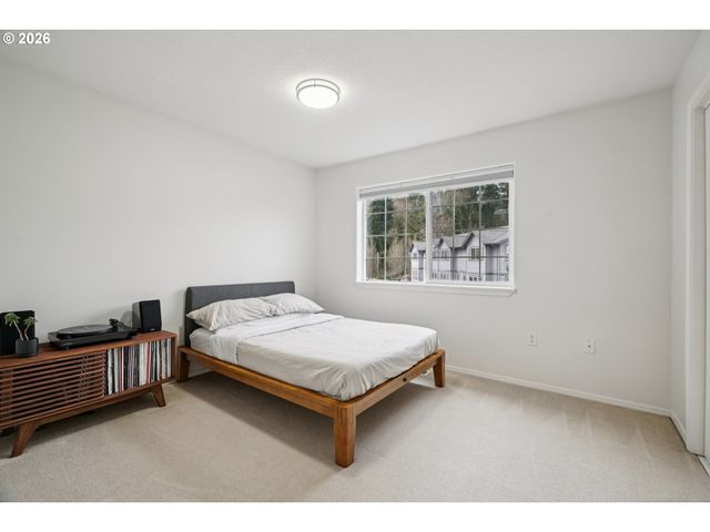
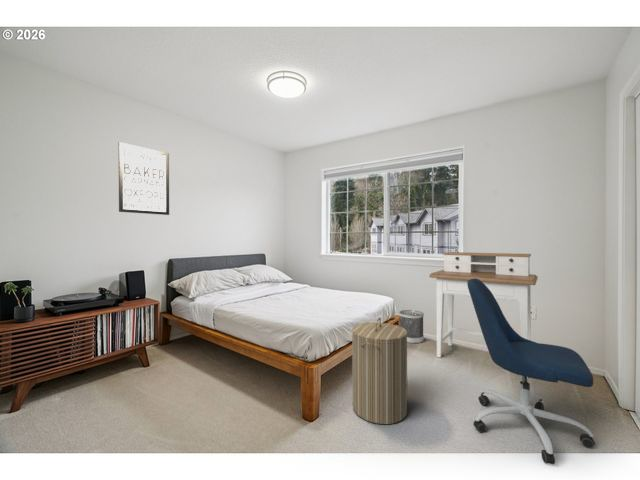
+ desk [429,251,539,379]
+ laundry hamper [351,316,408,425]
+ office chair [467,278,596,465]
+ wall art [118,141,170,216]
+ wastebasket [398,309,425,345]
